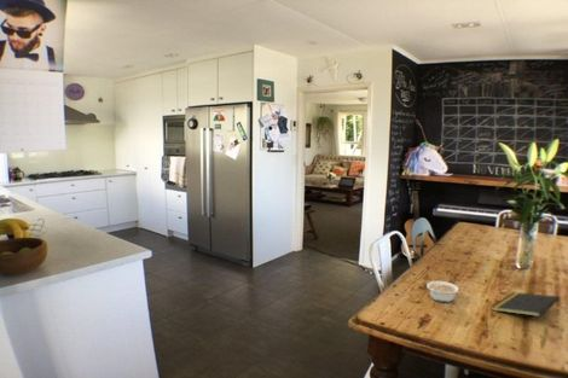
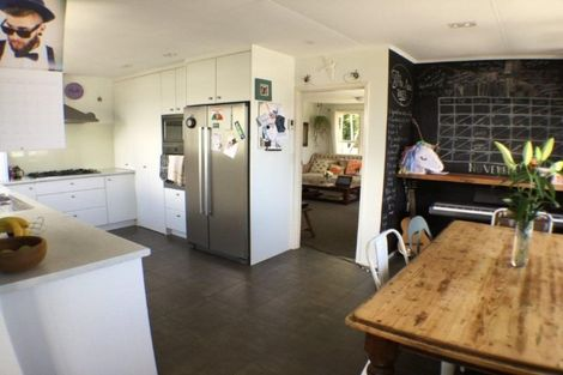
- notepad [491,291,561,318]
- legume [425,280,460,303]
